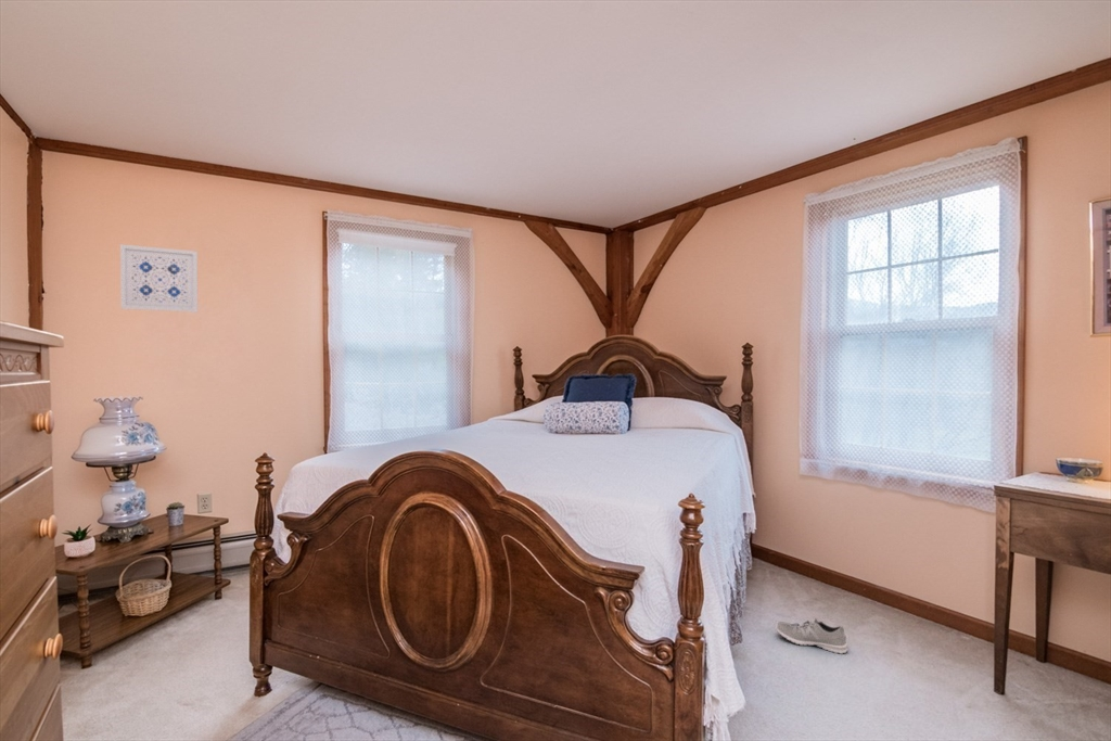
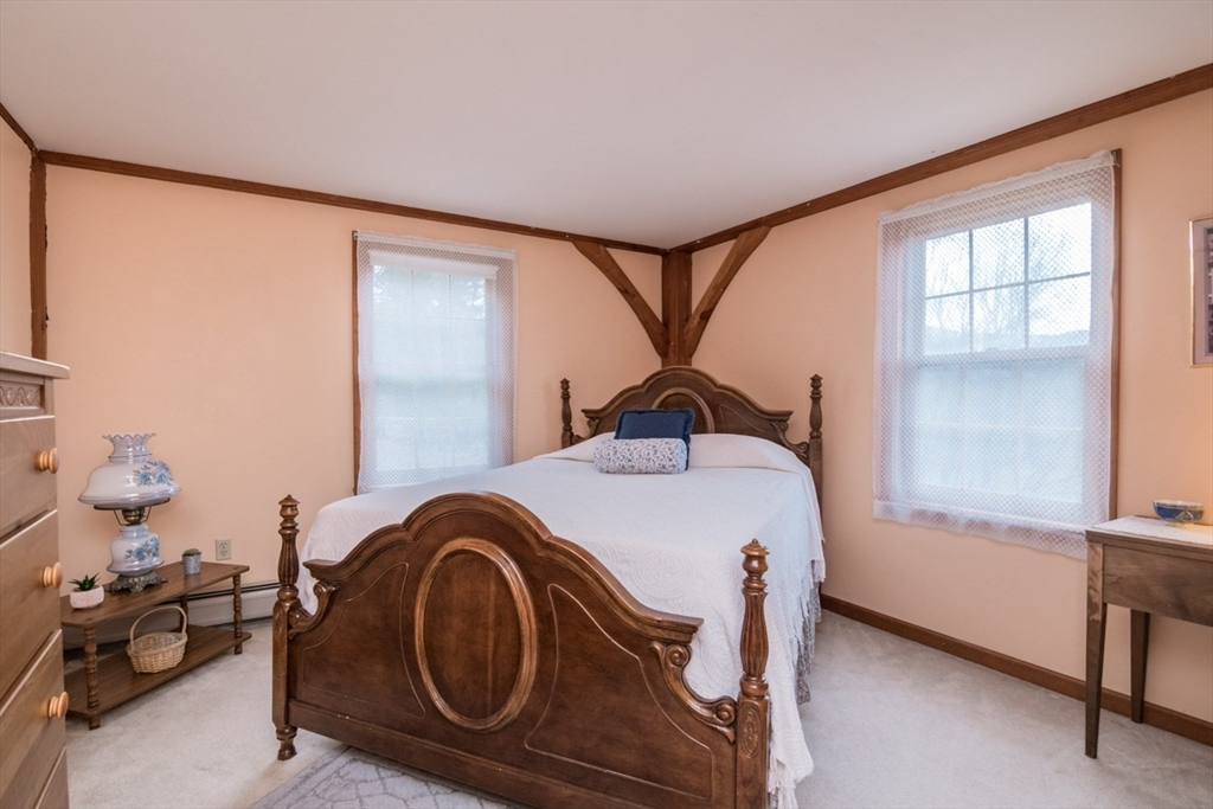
- wall art [119,243,199,314]
- sneaker [776,617,848,655]
